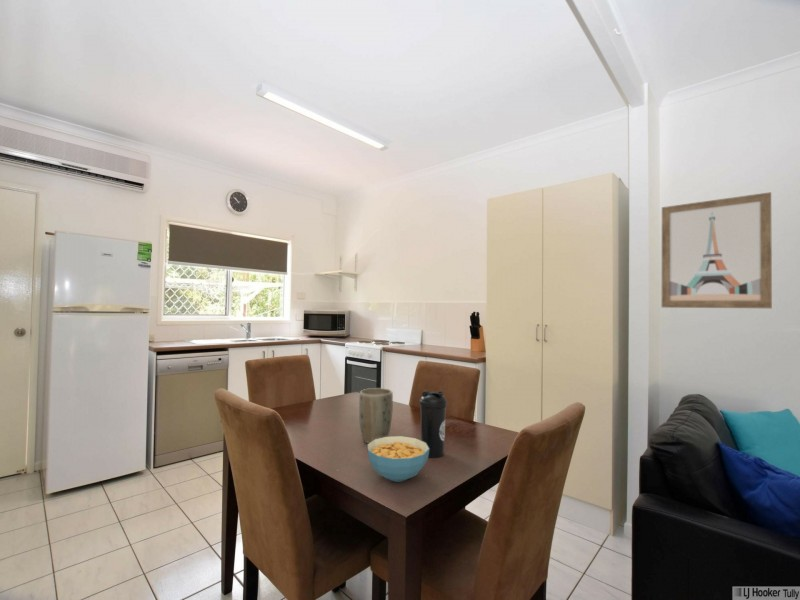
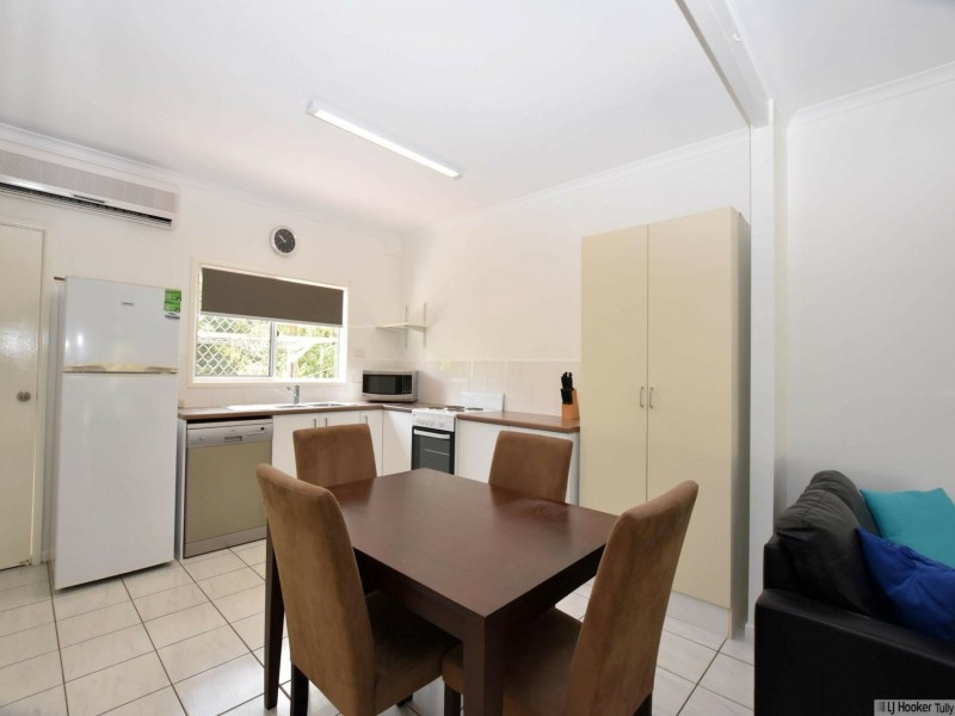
- wall art [661,191,773,309]
- cereal bowl [366,435,429,483]
- plant pot [358,387,394,445]
- water bottle [419,389,448,459]
